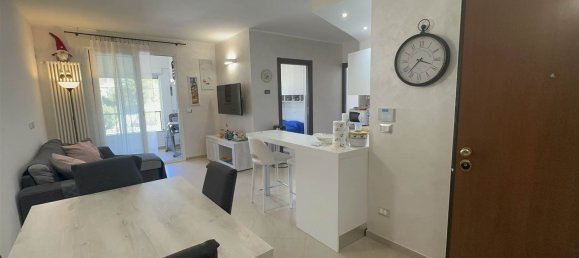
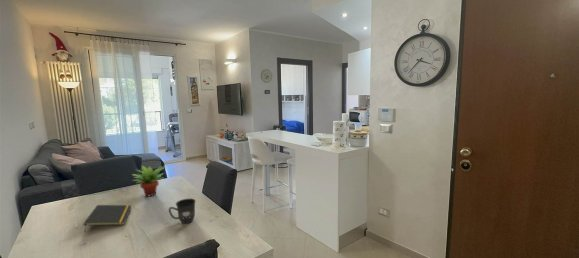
+ mug [168,198,197,224]
+ notepad [82,204,132,233]
+ succulent plant [131,164,166,197]
